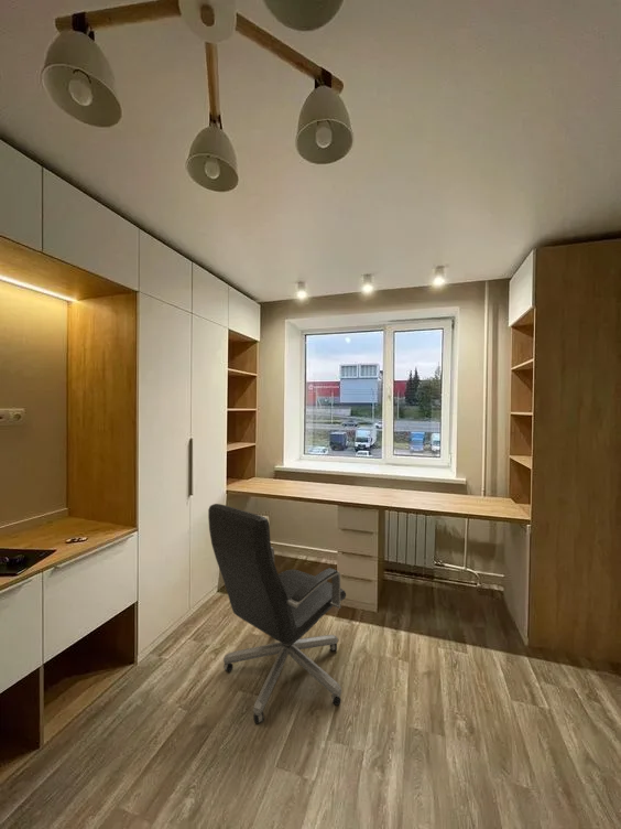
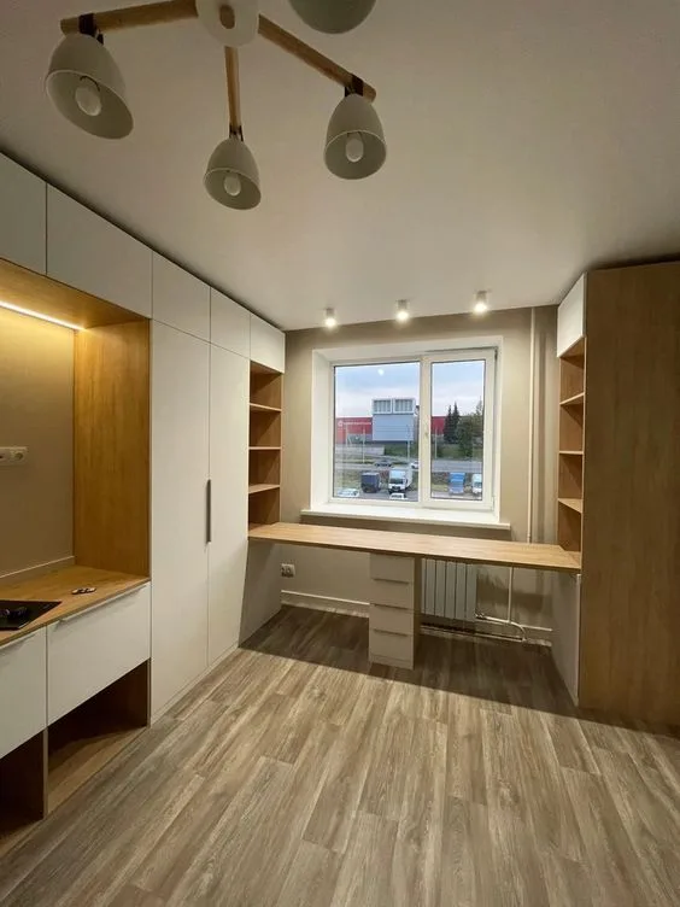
- office chair [207,503,347,724]
